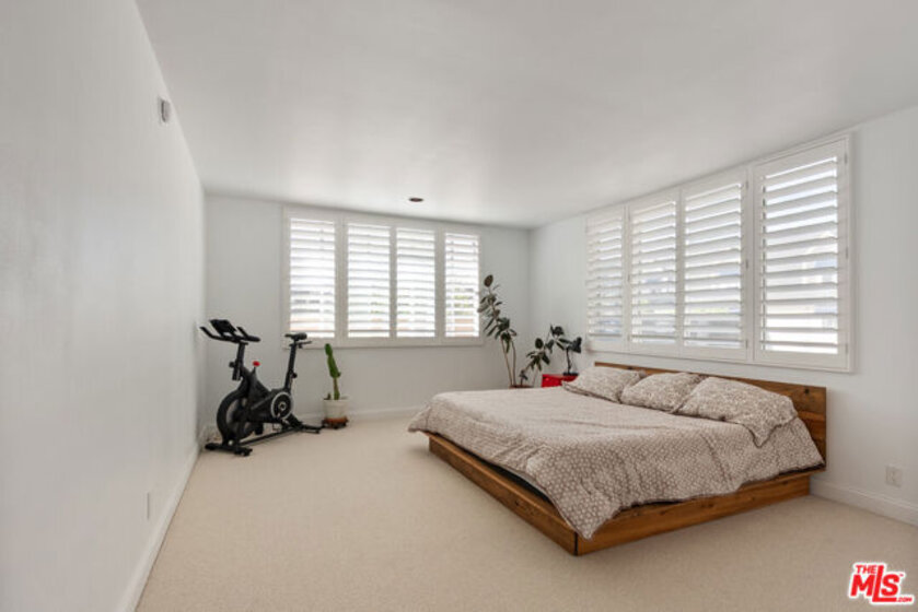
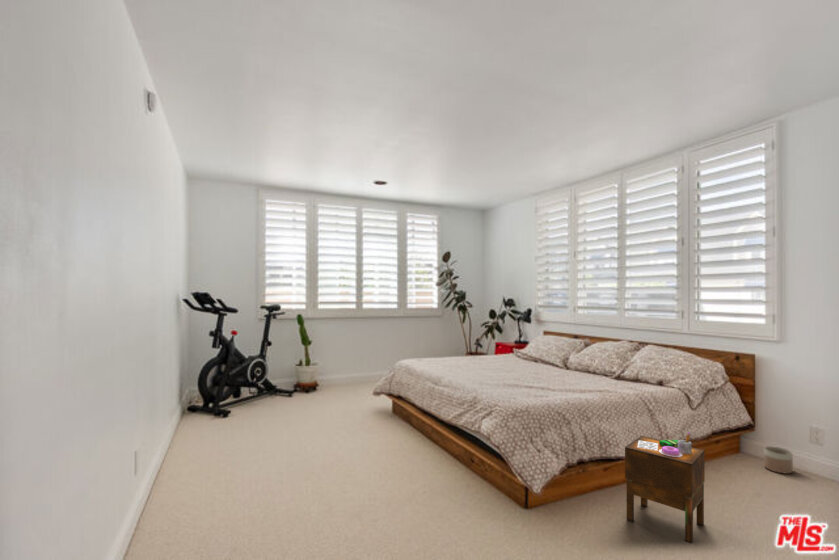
+ planter [763,445,794,475]
+ nightstand [624,431,706,544]
